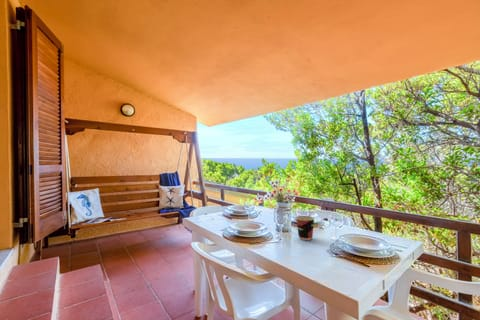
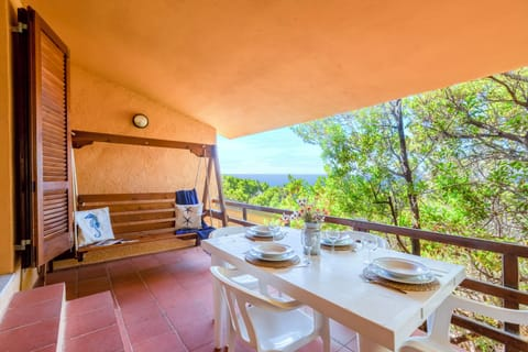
- cup [295,215,315,241]
